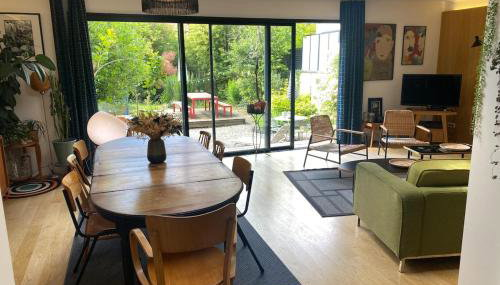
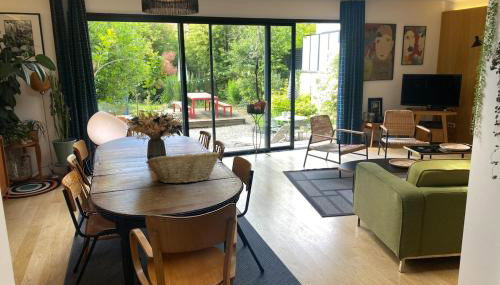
+ fruit basket [145,151,221,184]
